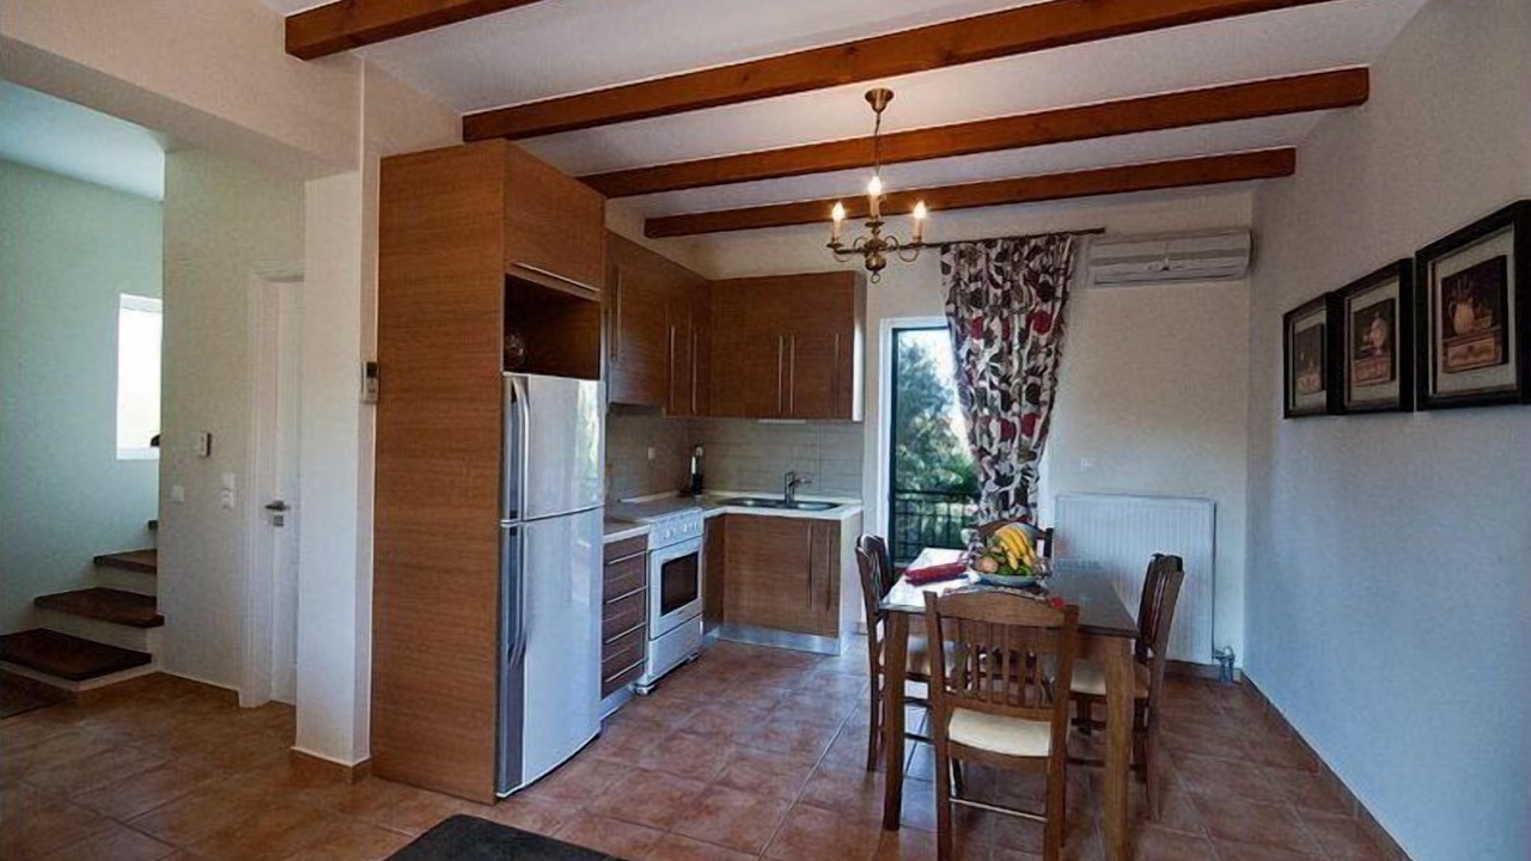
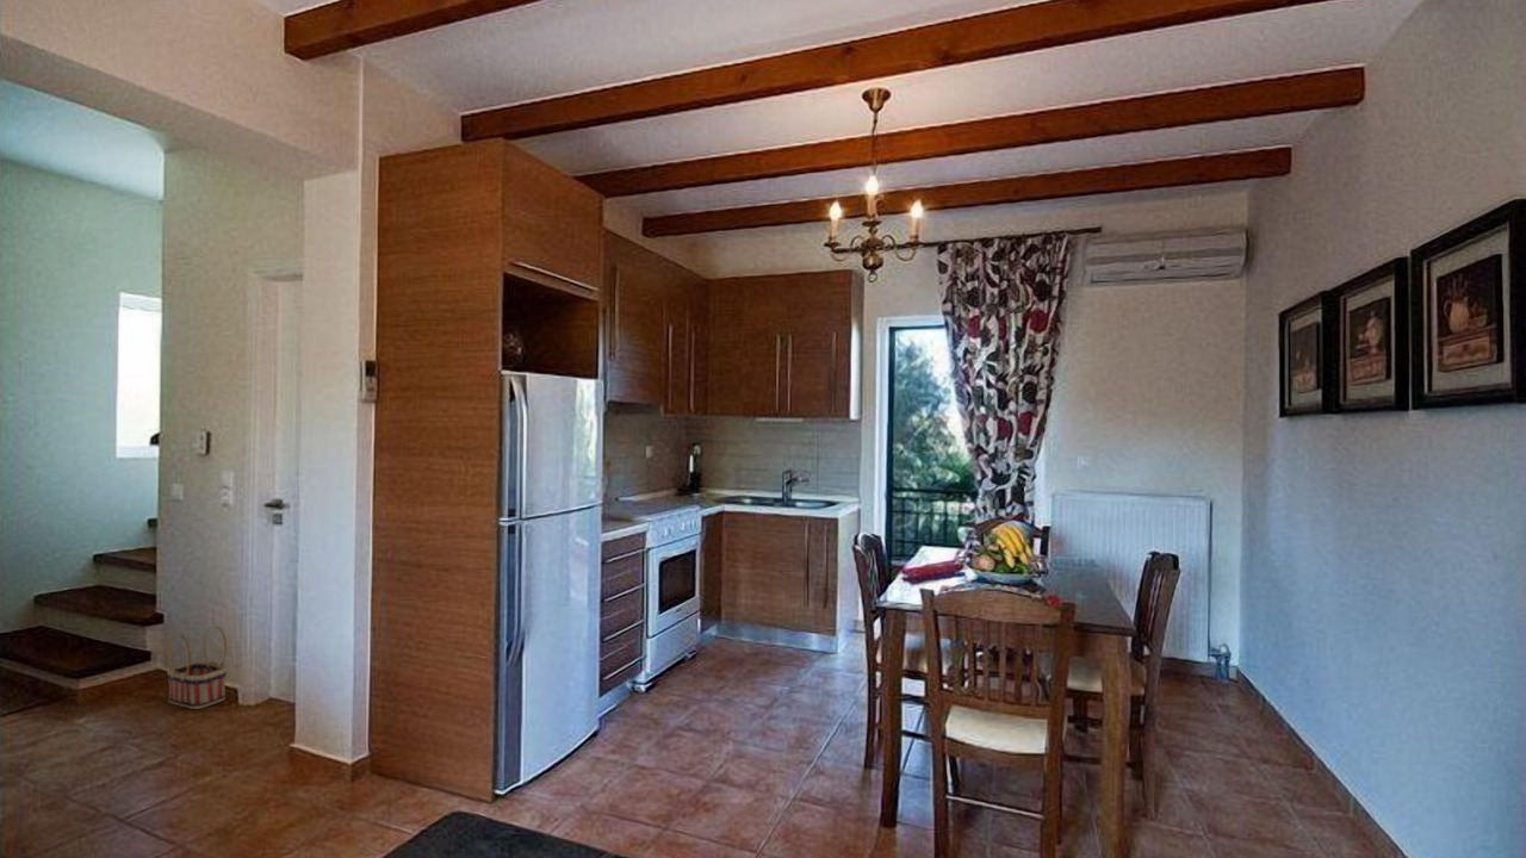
+ basket [166,624,229,710]
